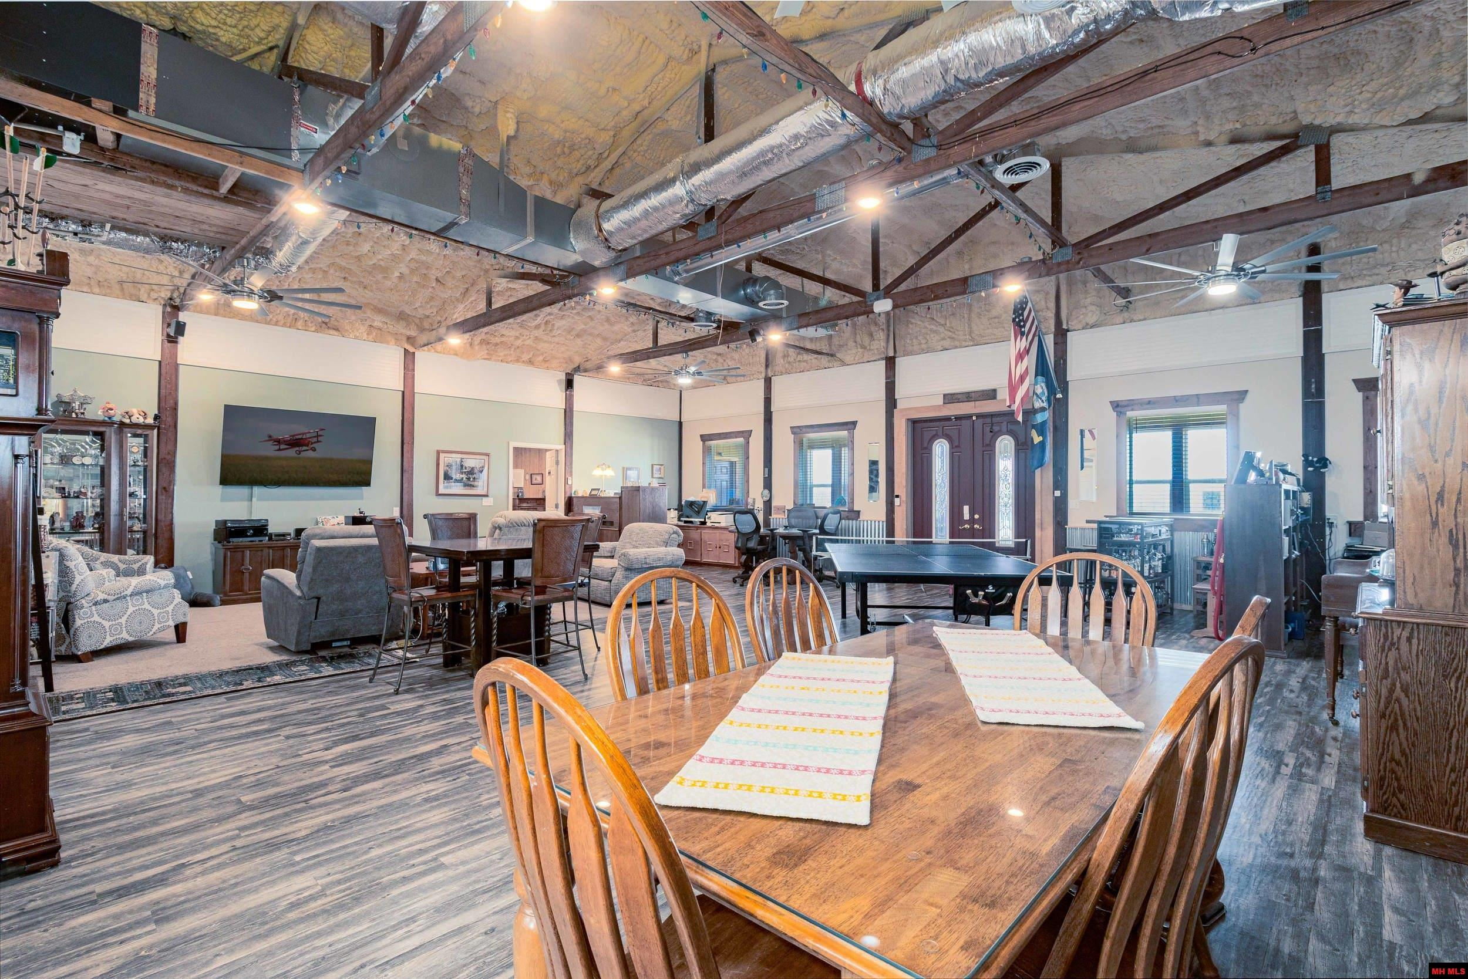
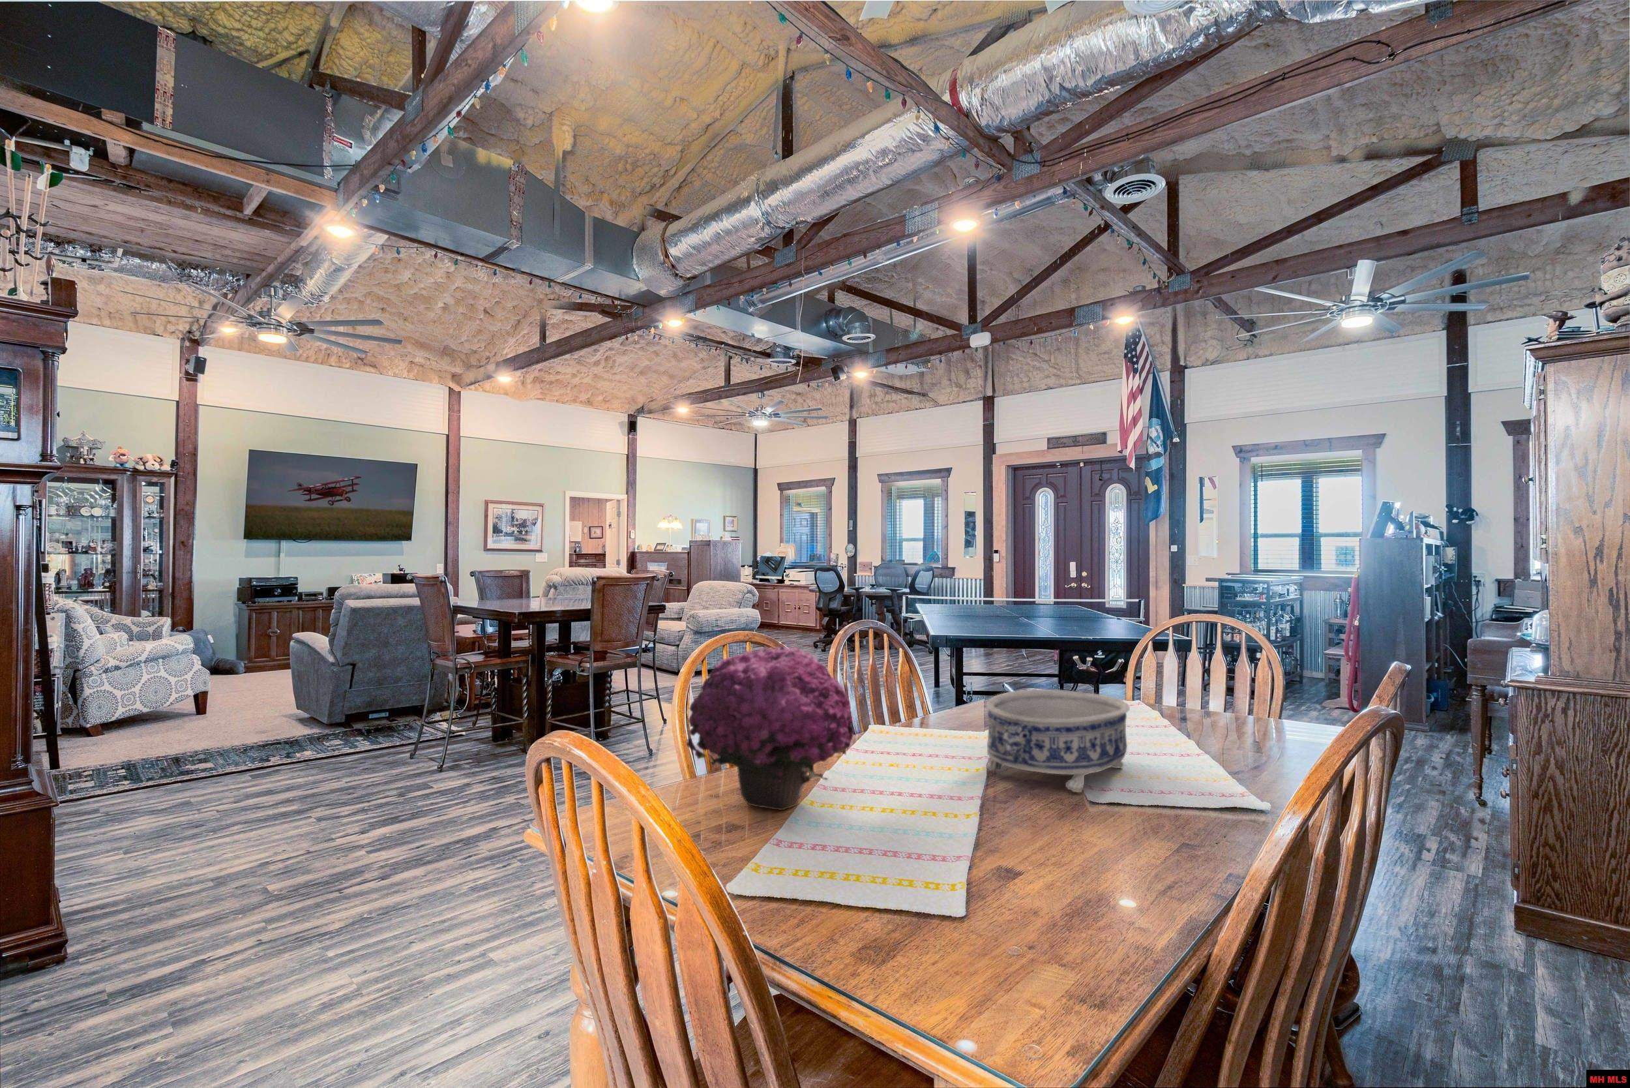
+ flower [686,645,856,811]
+ decorative bowl [986,688,1131,793]
